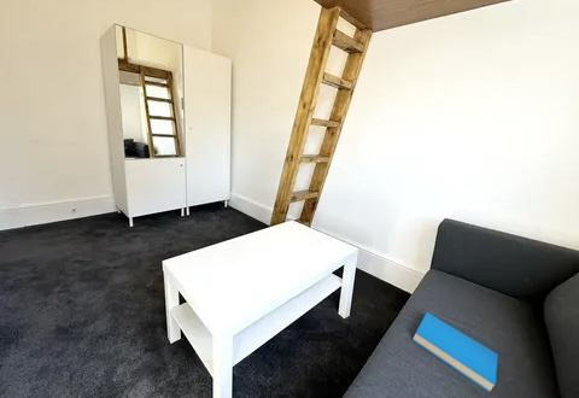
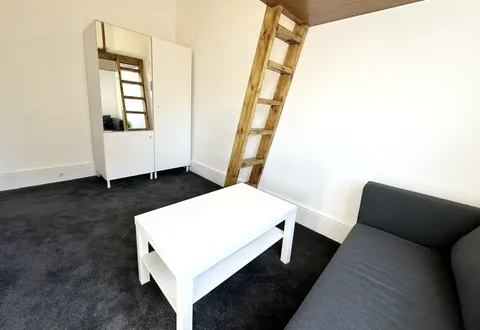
- book [411,311,498,393]
